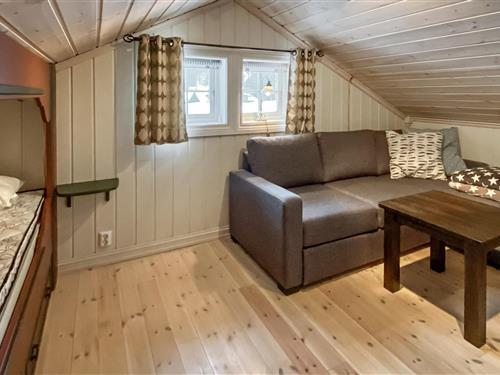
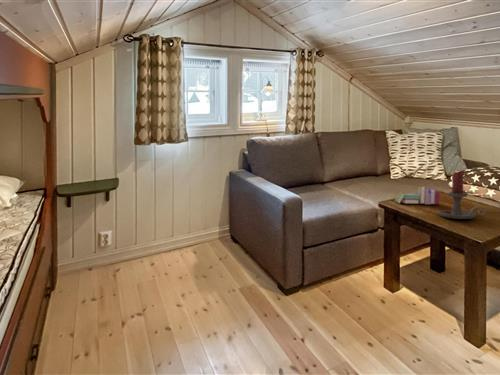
+ book [394,186,441,205]
+ candle holder [437,170,486,220]
